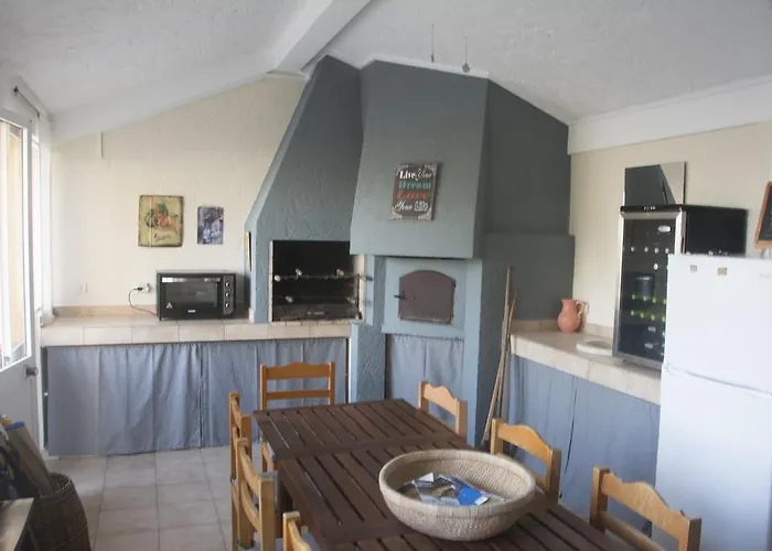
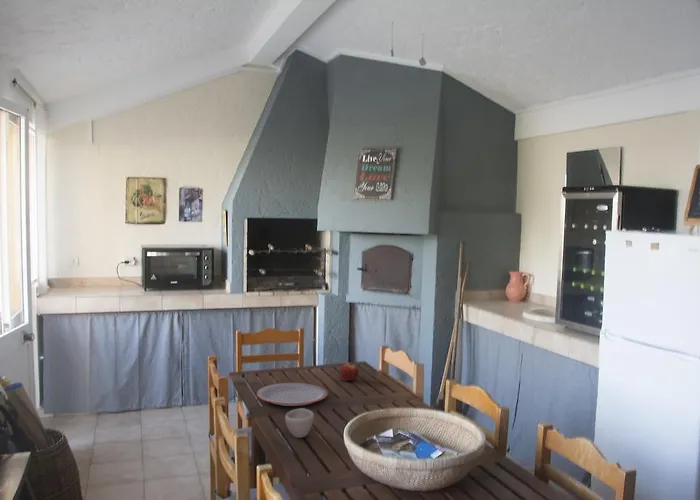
+ fruit [338,362,360,382]
+ plate [256,382,329,407]
+ cup [284,407,315,439]
